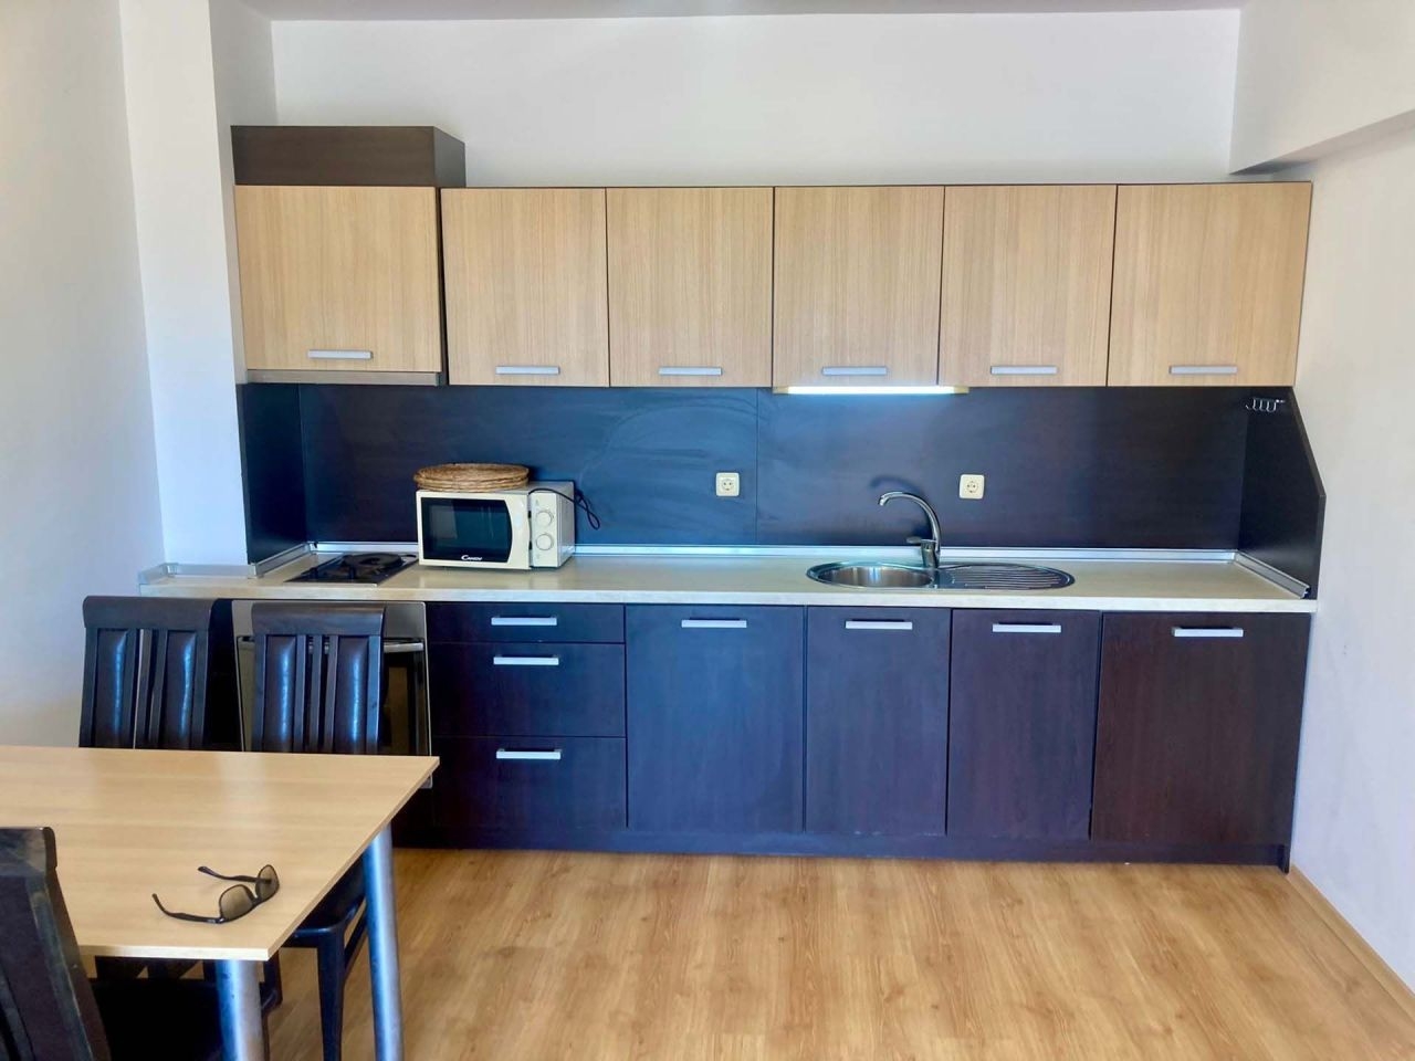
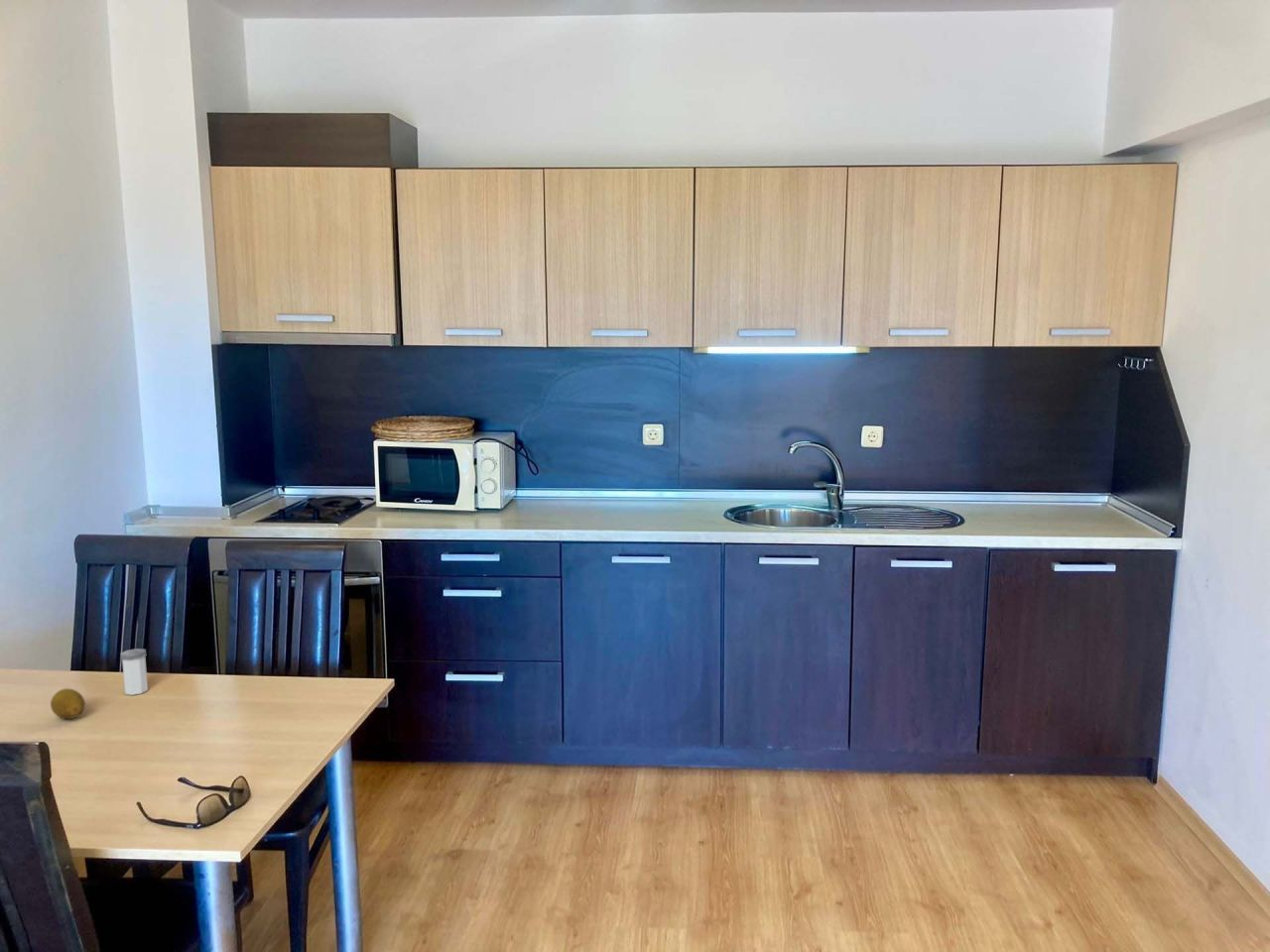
+ fruit [50,687,86,720]
+ salt shaker [120,648,149,696]
